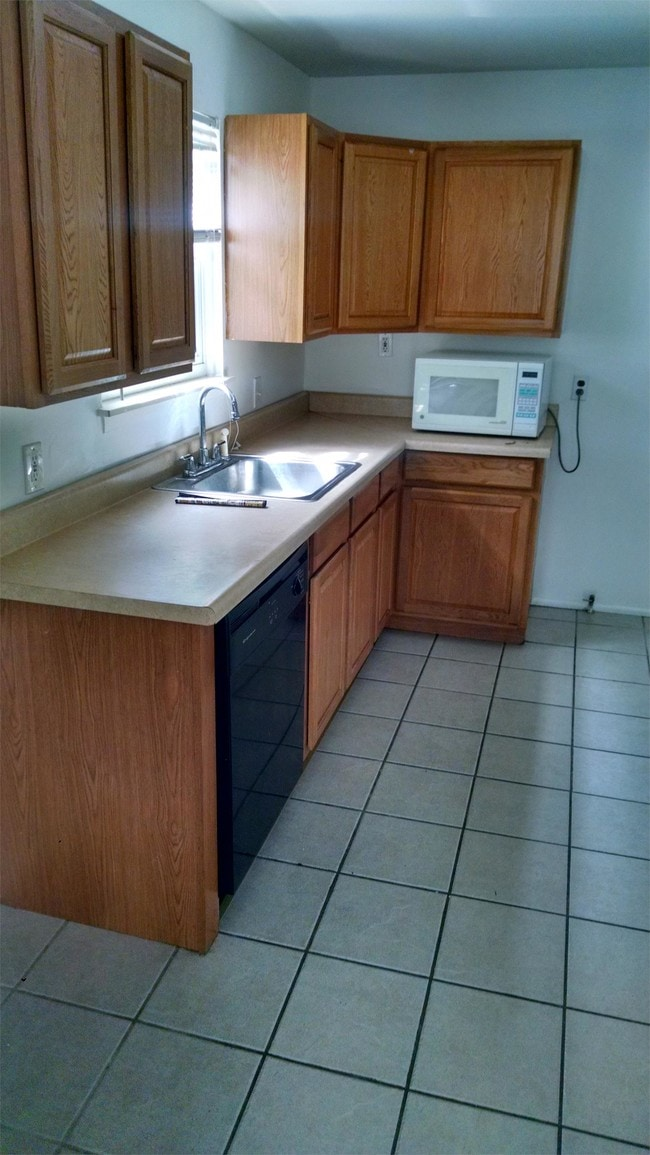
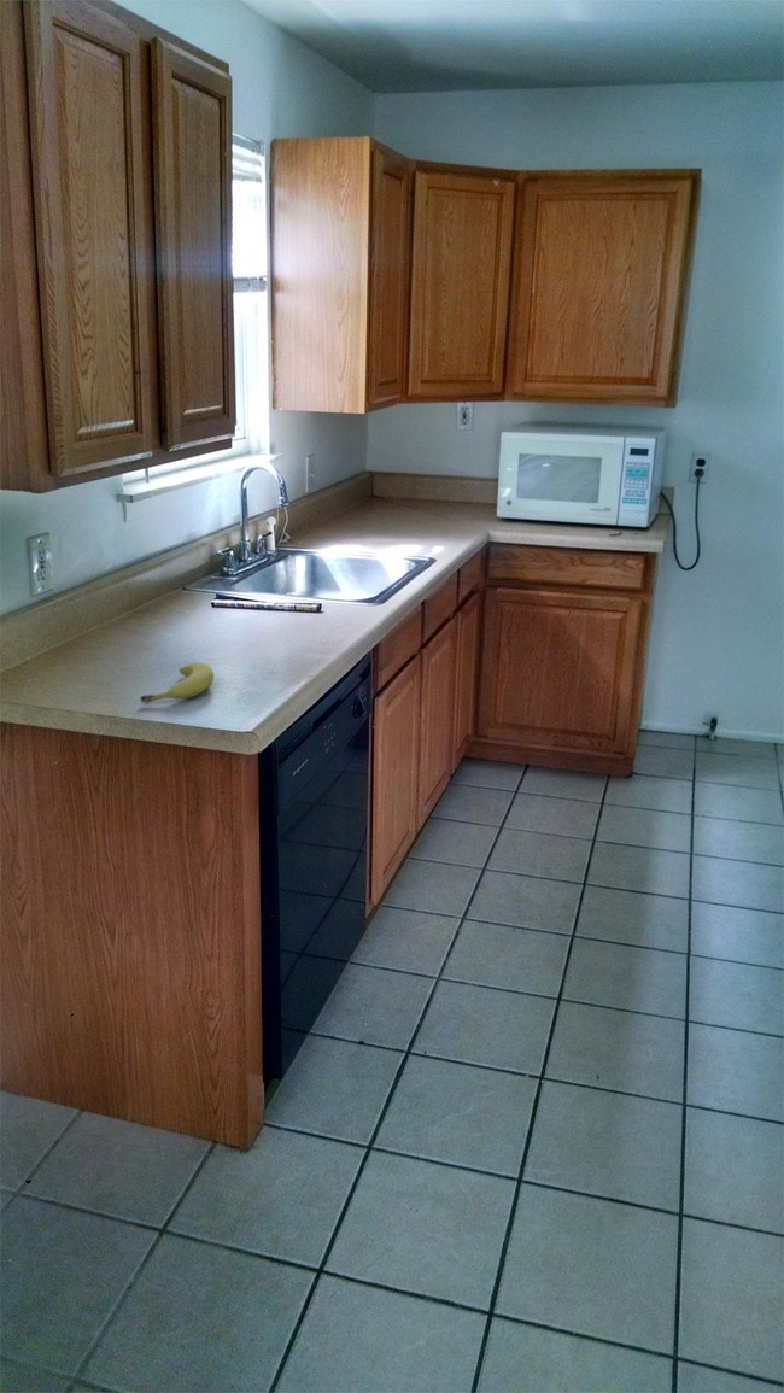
+ fruit [140,661,215,704]
